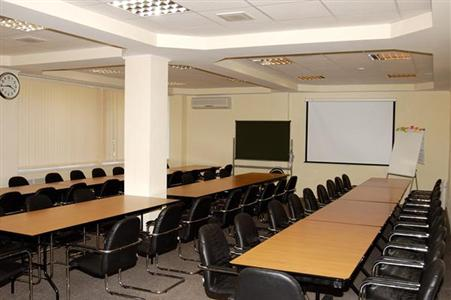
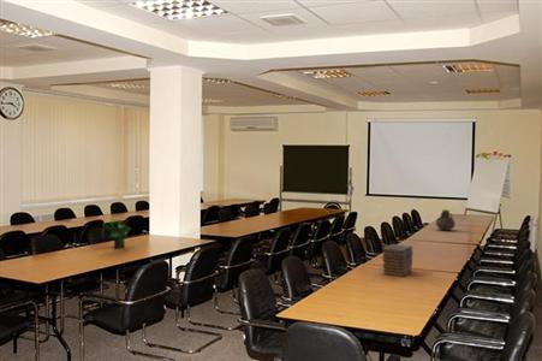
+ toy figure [100,214,132,249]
+ book stack [381,243,413,278]
+ vase [435,209,457,232]
